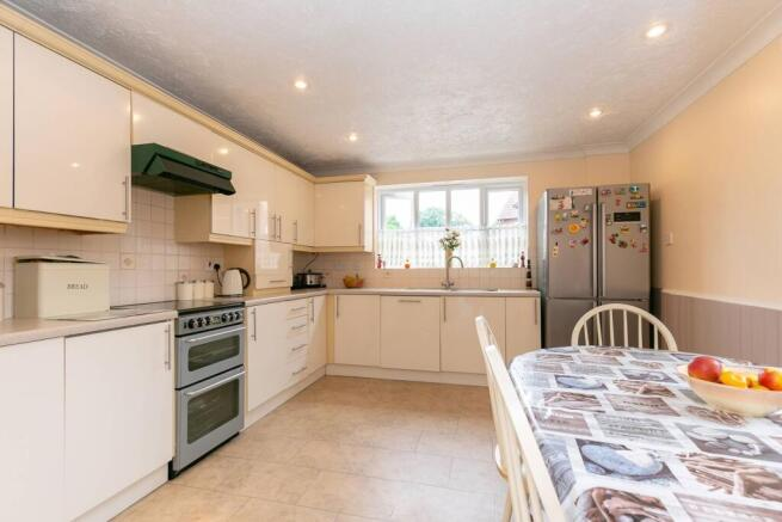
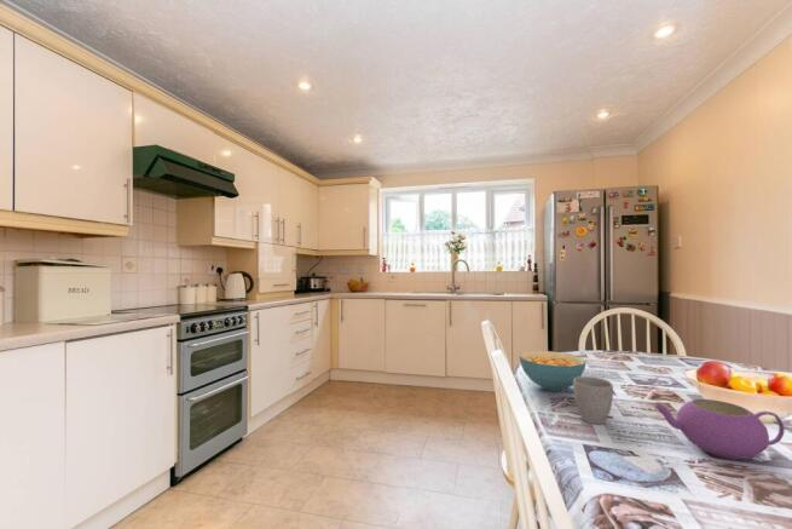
+ teapot [653,398,786,460]
+ cereal bowl [519,350,588,392]
+ mug [572,375,614,425]
